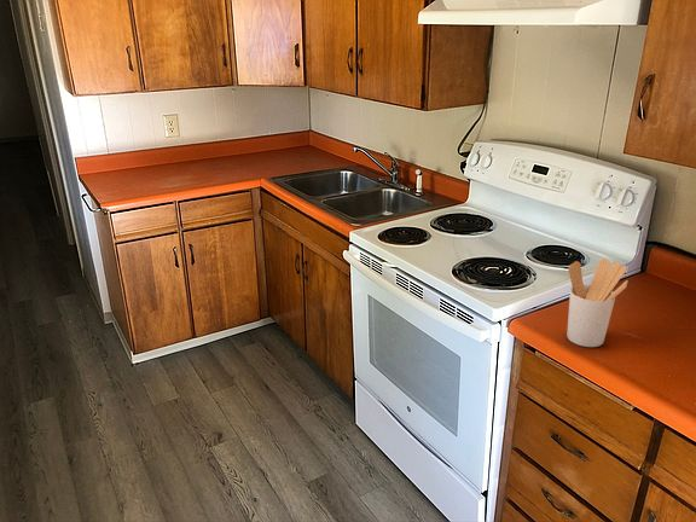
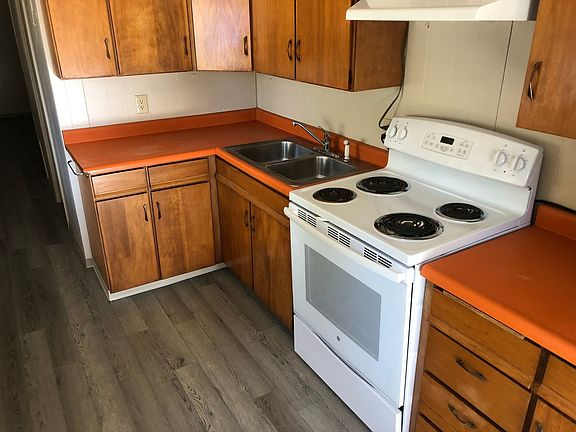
- utensil holder [566,257,630,348]
